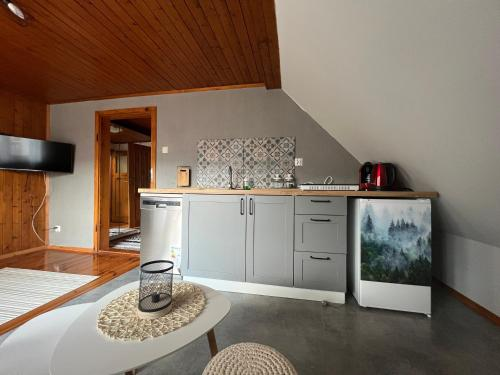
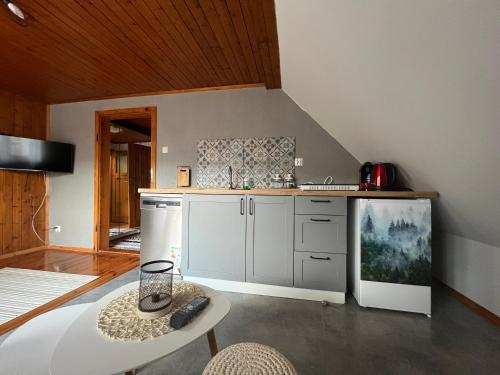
+ remote control [168,295,211,330]
